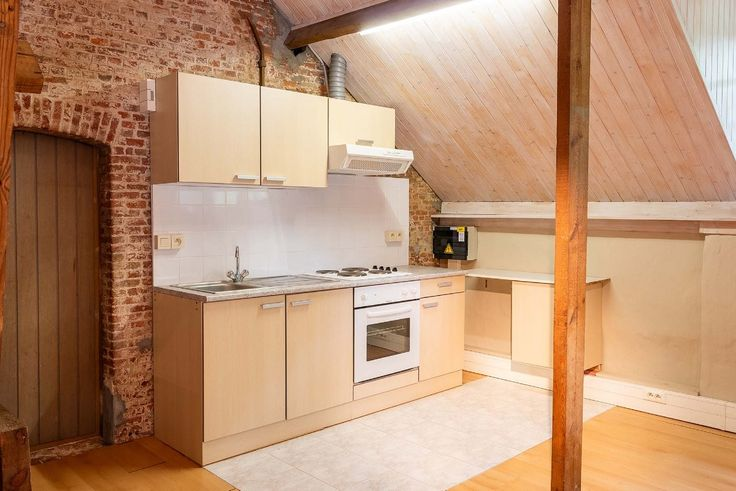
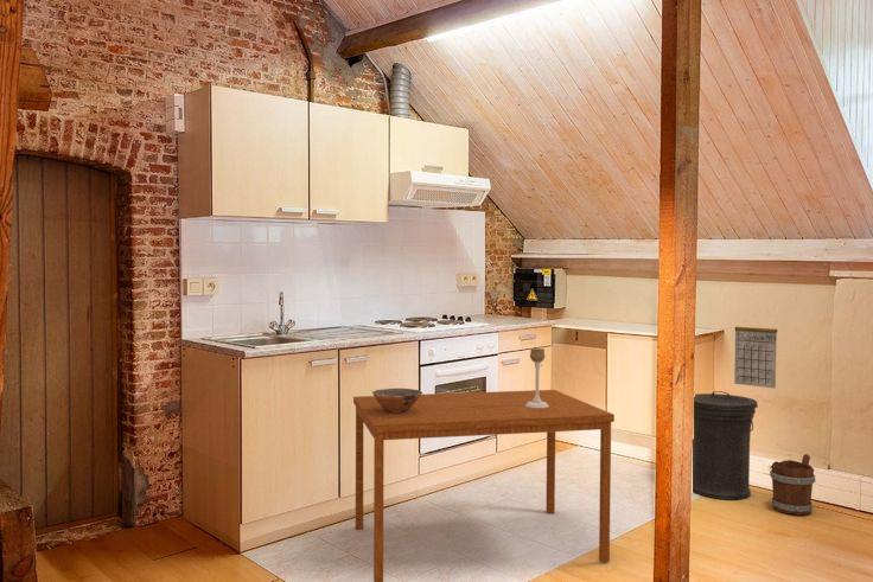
+ calendar [733,314,778,390]
+ bucket [769,453,817,517]
+ candle holder [525,347,549,408]
+ bowl [371,388,423,412]
+ dining table [352,389,616,582]
+ trash can [692,390,759,500]
